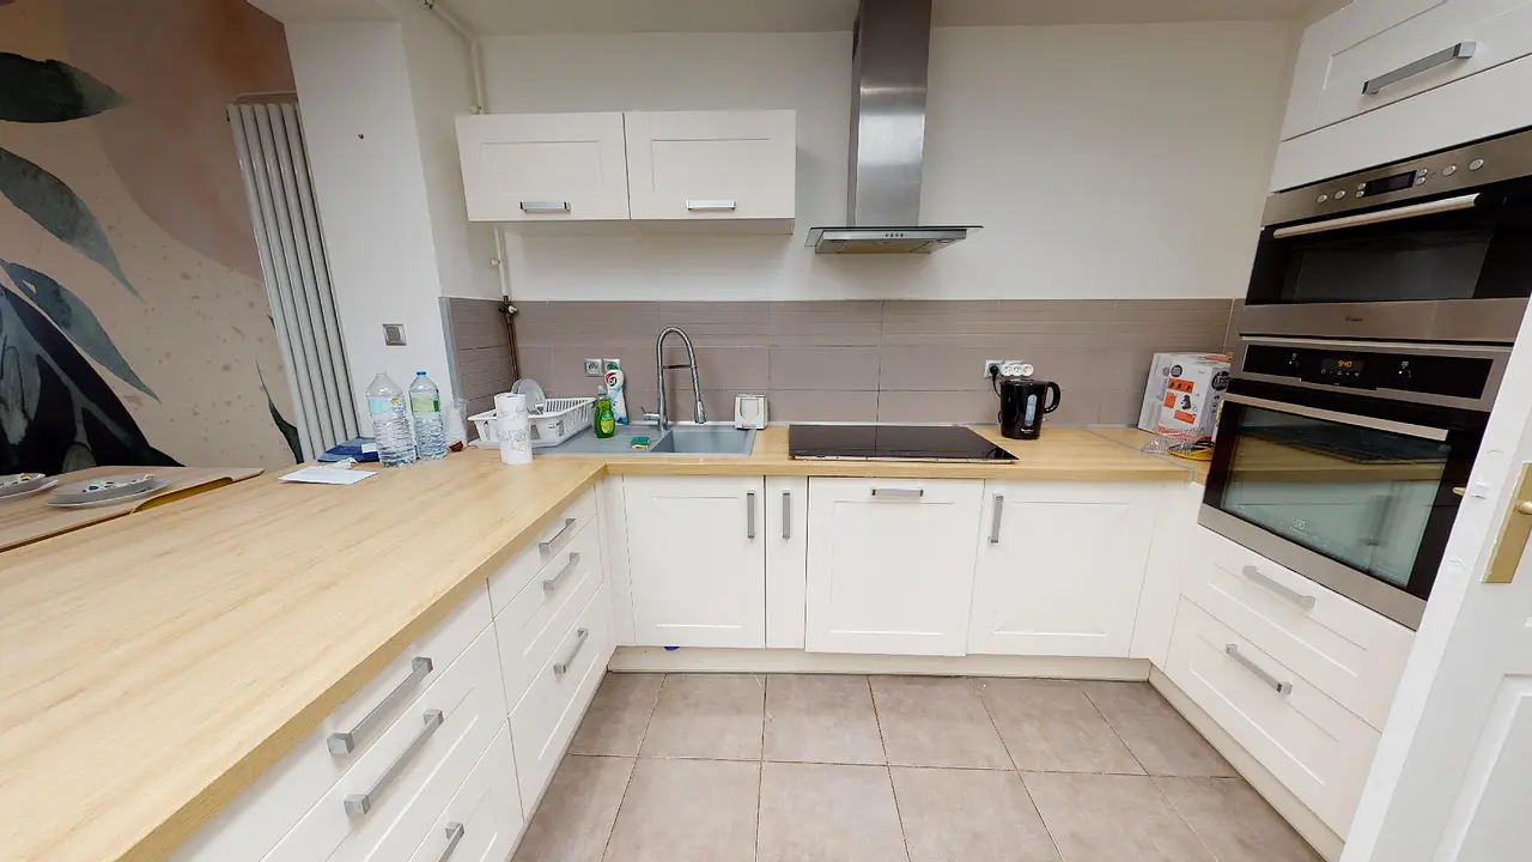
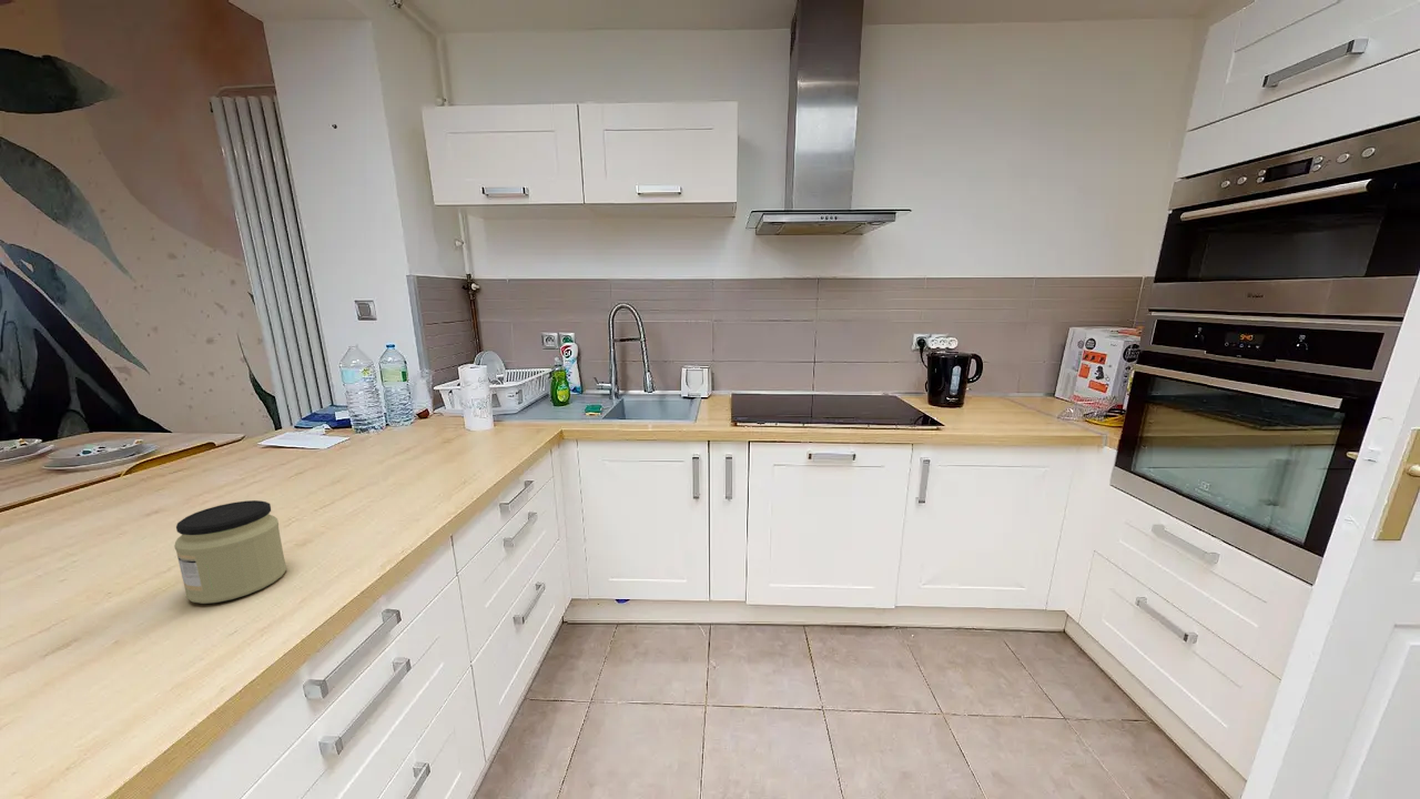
+ jar [173,499,287,605]
